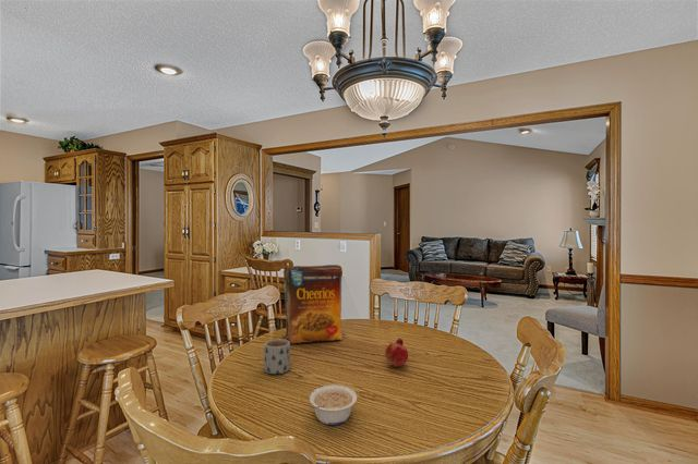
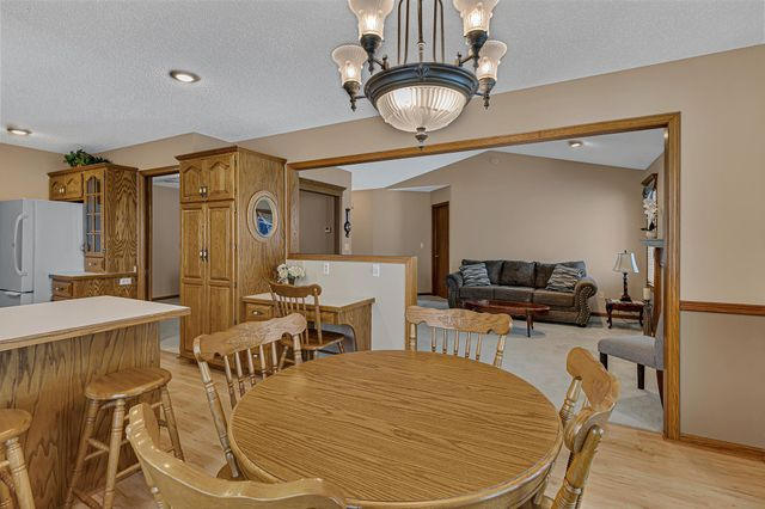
- fruit [384,338,409,368]
- legume [309,383,358,426]
- mug [263,338,291,376]
- cereal box [279,264,345,344]
